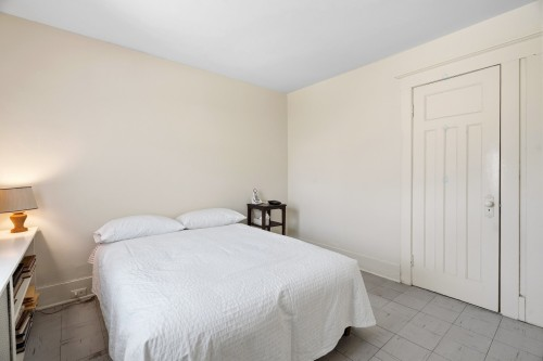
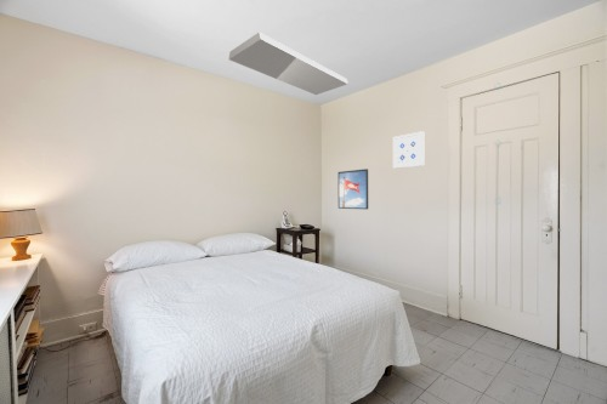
+ ceiling light [227,32,350,96]
+ wall art [392,130,425,170]
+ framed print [337,167,369,210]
